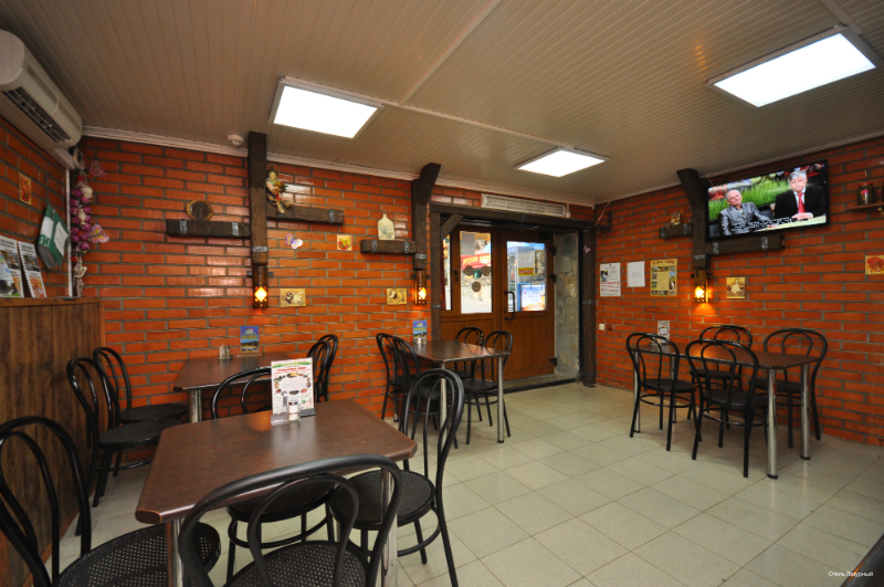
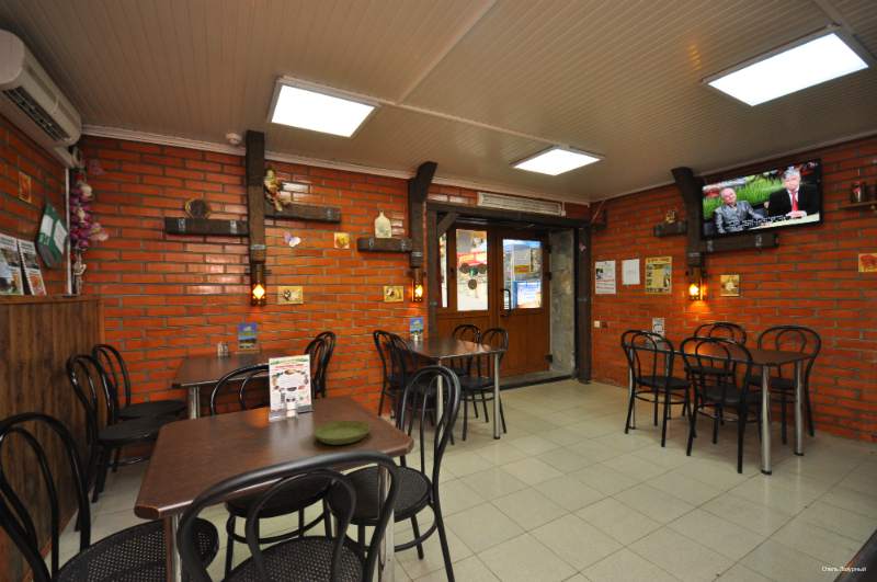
+ saucer [312,420,372,446]
